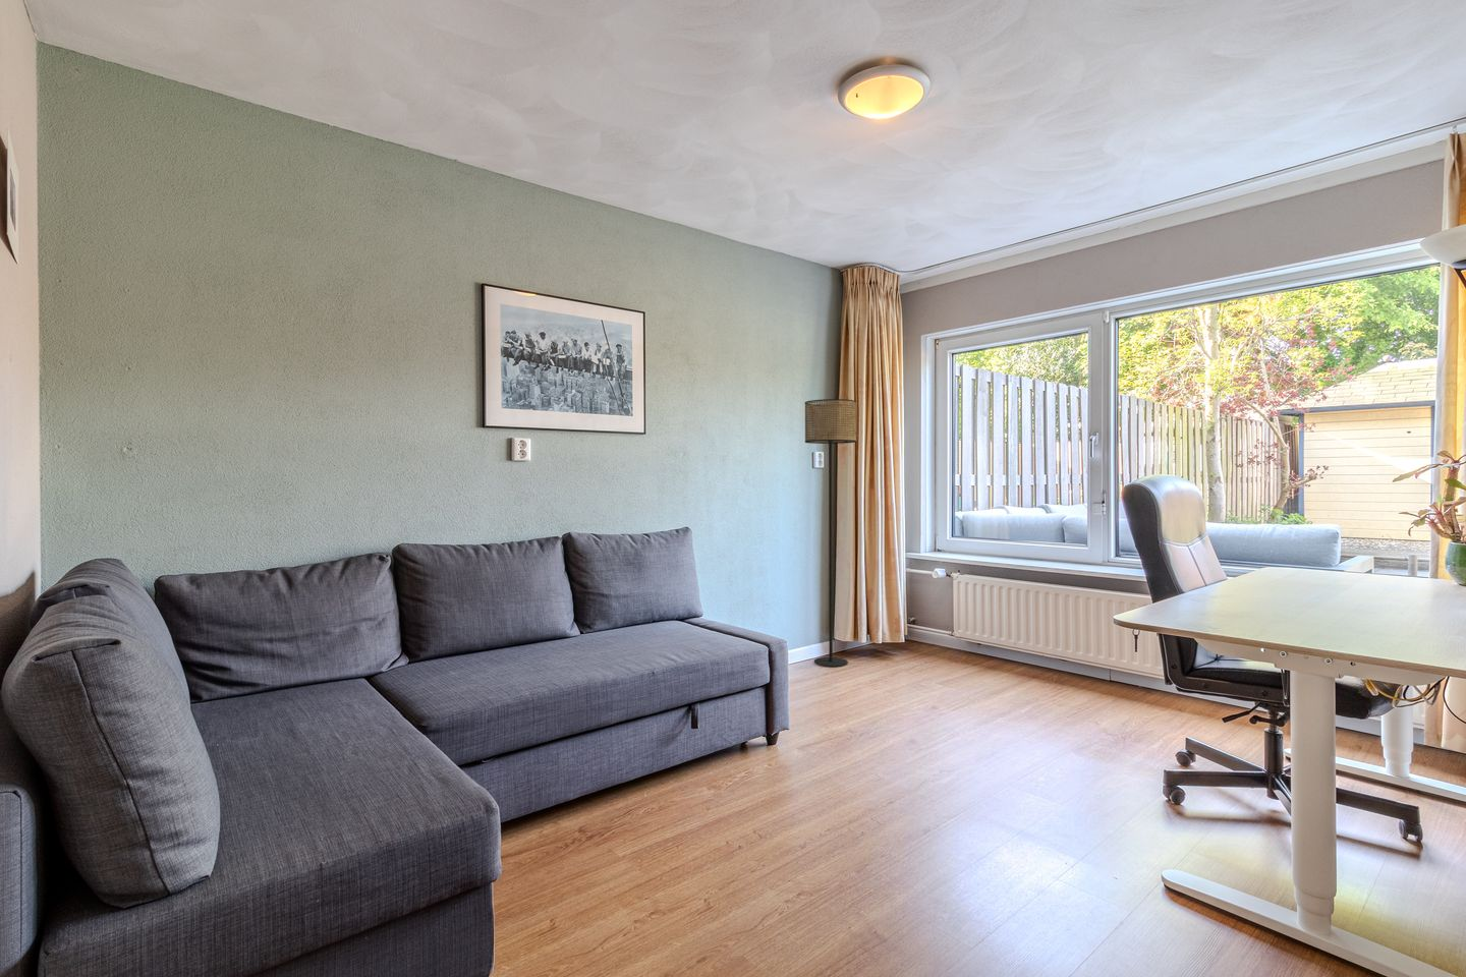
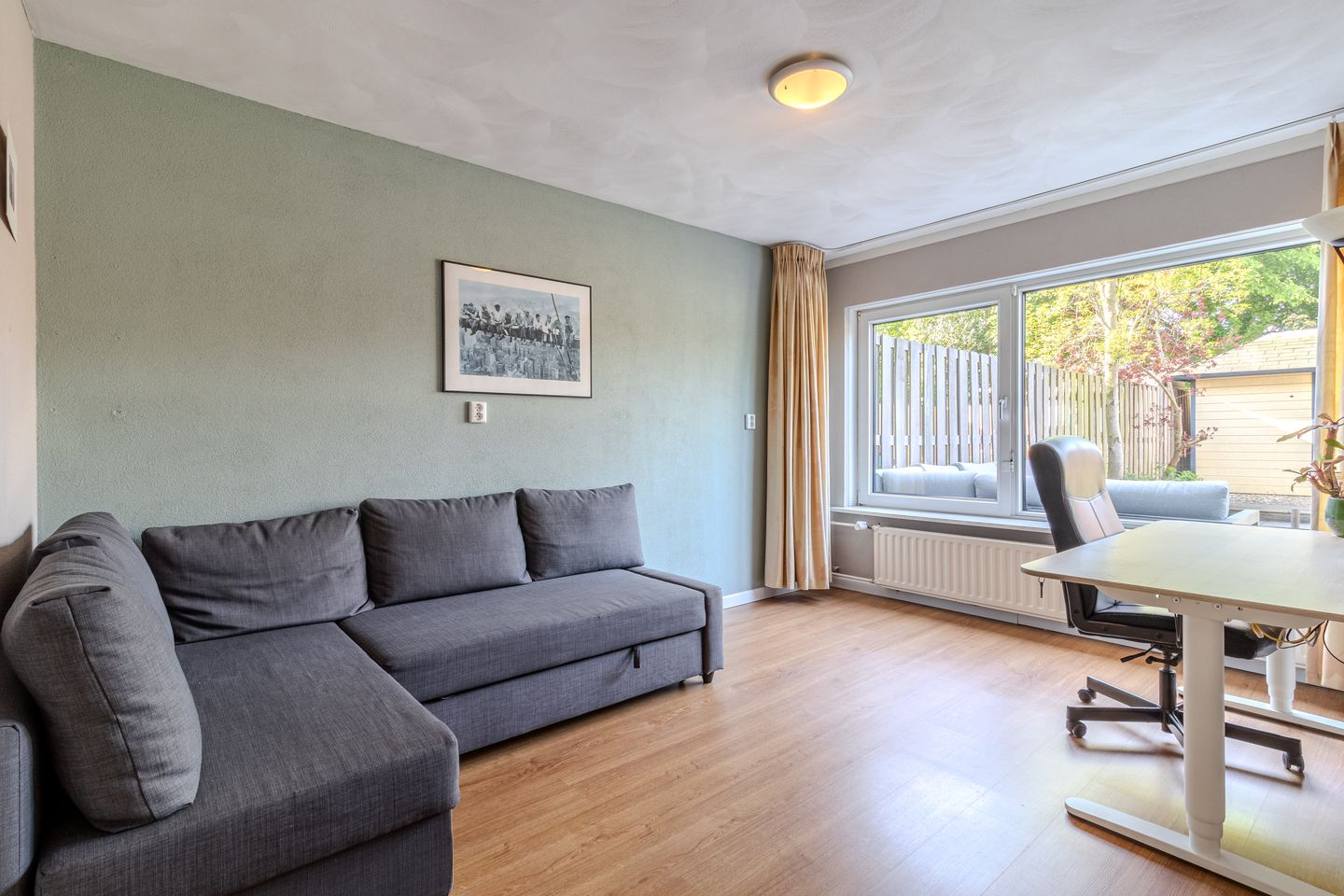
- floor lamp [804,398,857,667]
